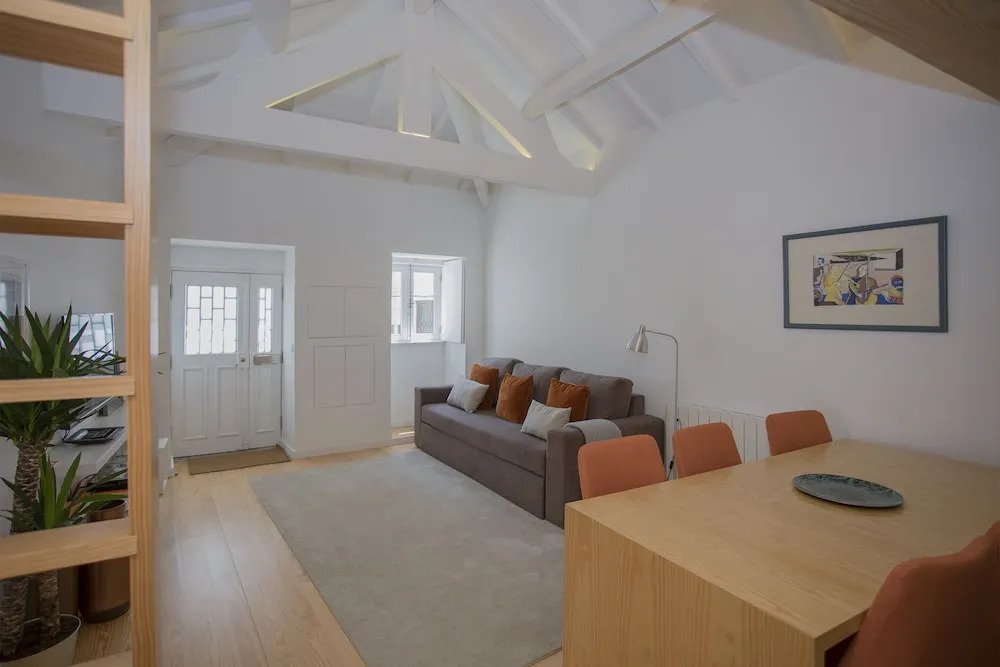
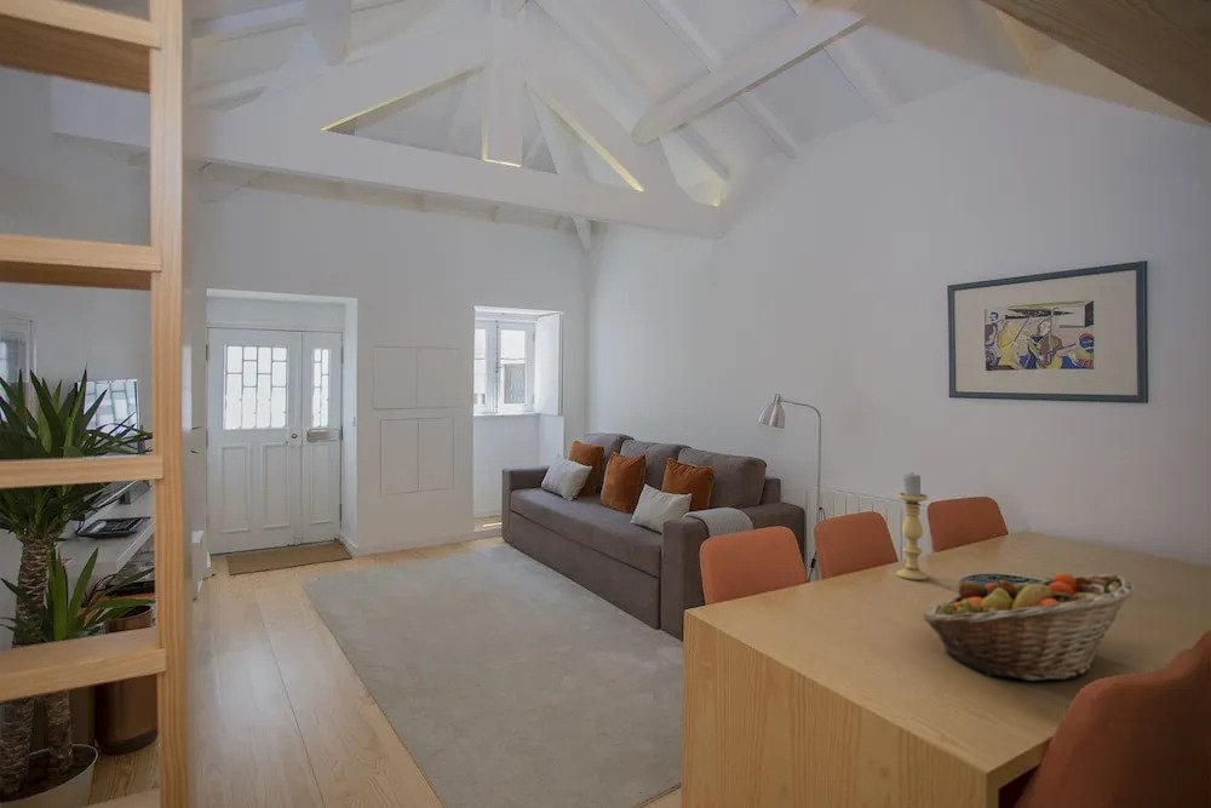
+ candle holder [896,471,930,581]
+ fruit basket [922,572,1136,682]
